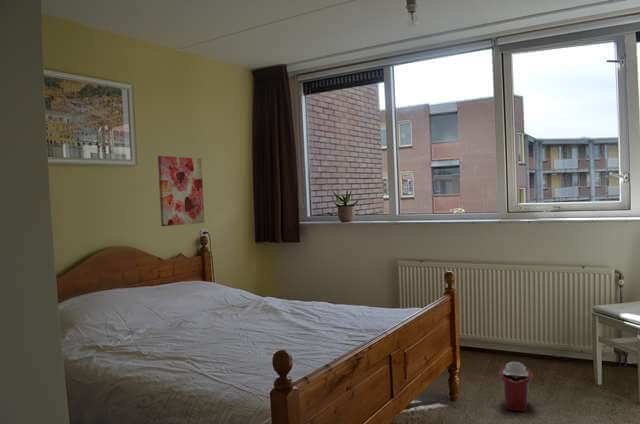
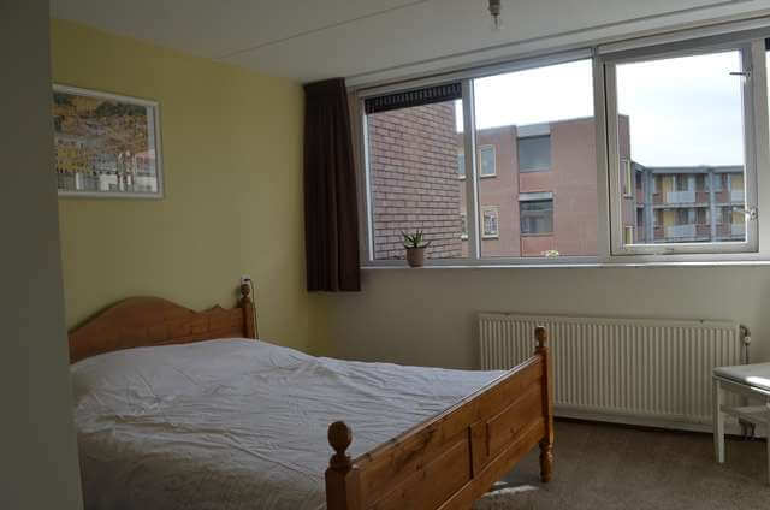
- bucket [498,361,534,412]
- wall art [157,155,205,227]
